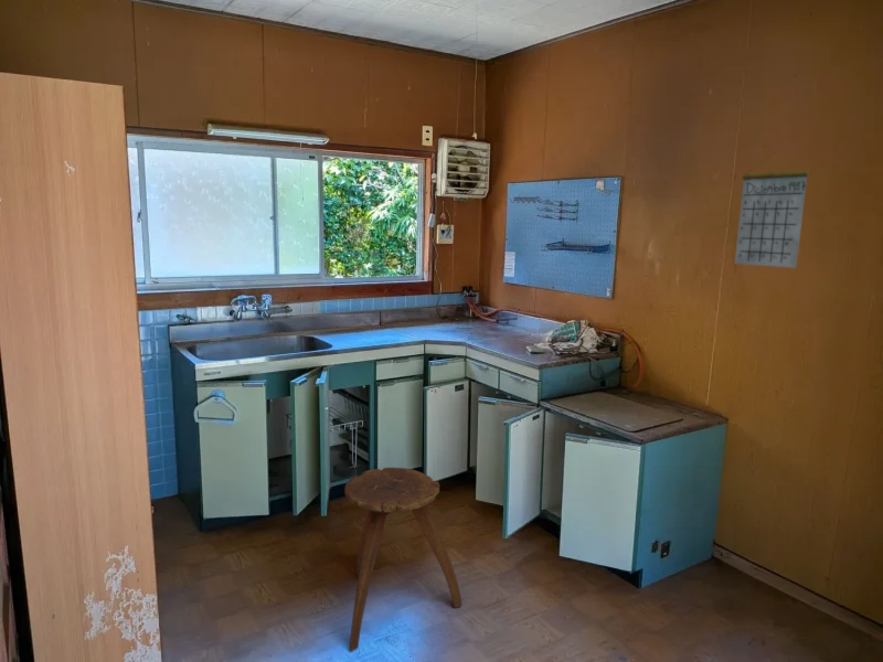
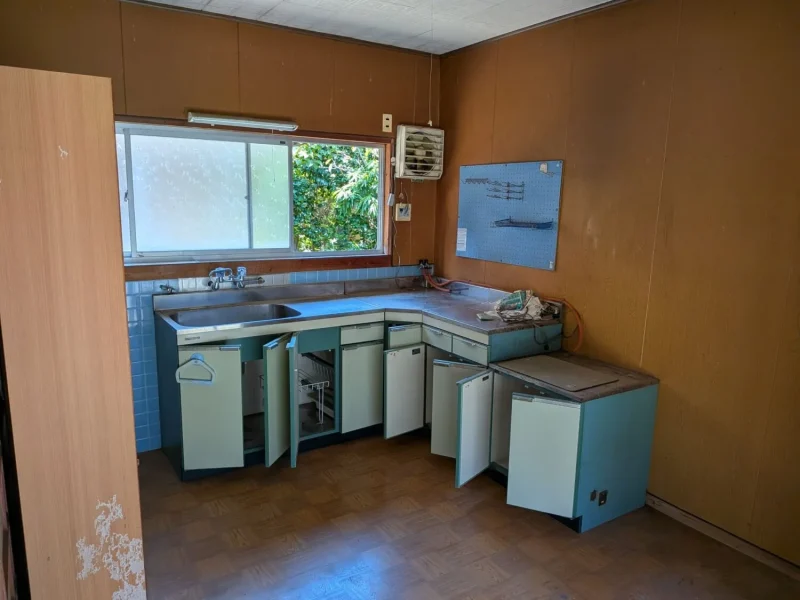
- calendar [734,149,811,269]
- stool [343,467,464,652]
